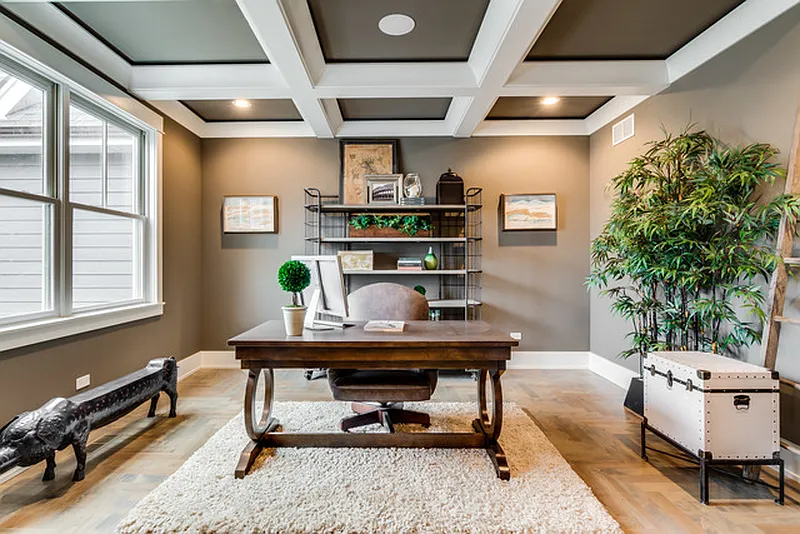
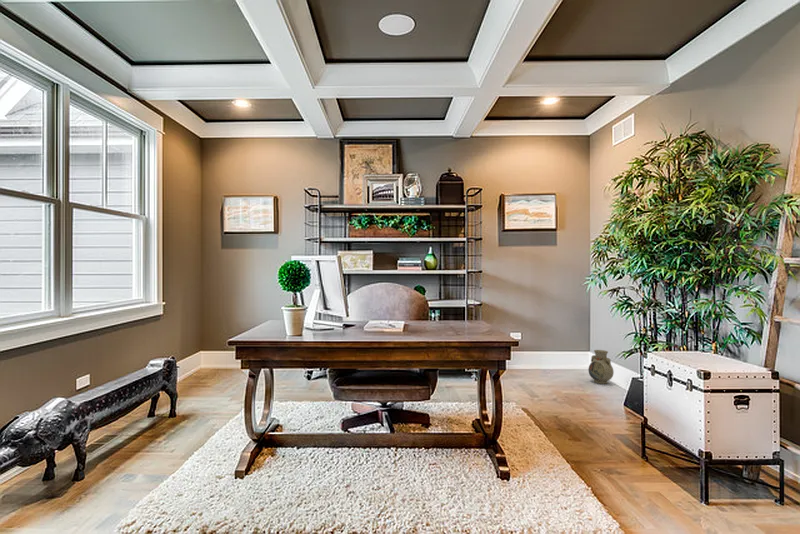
+ vase [587,349,615,385]
